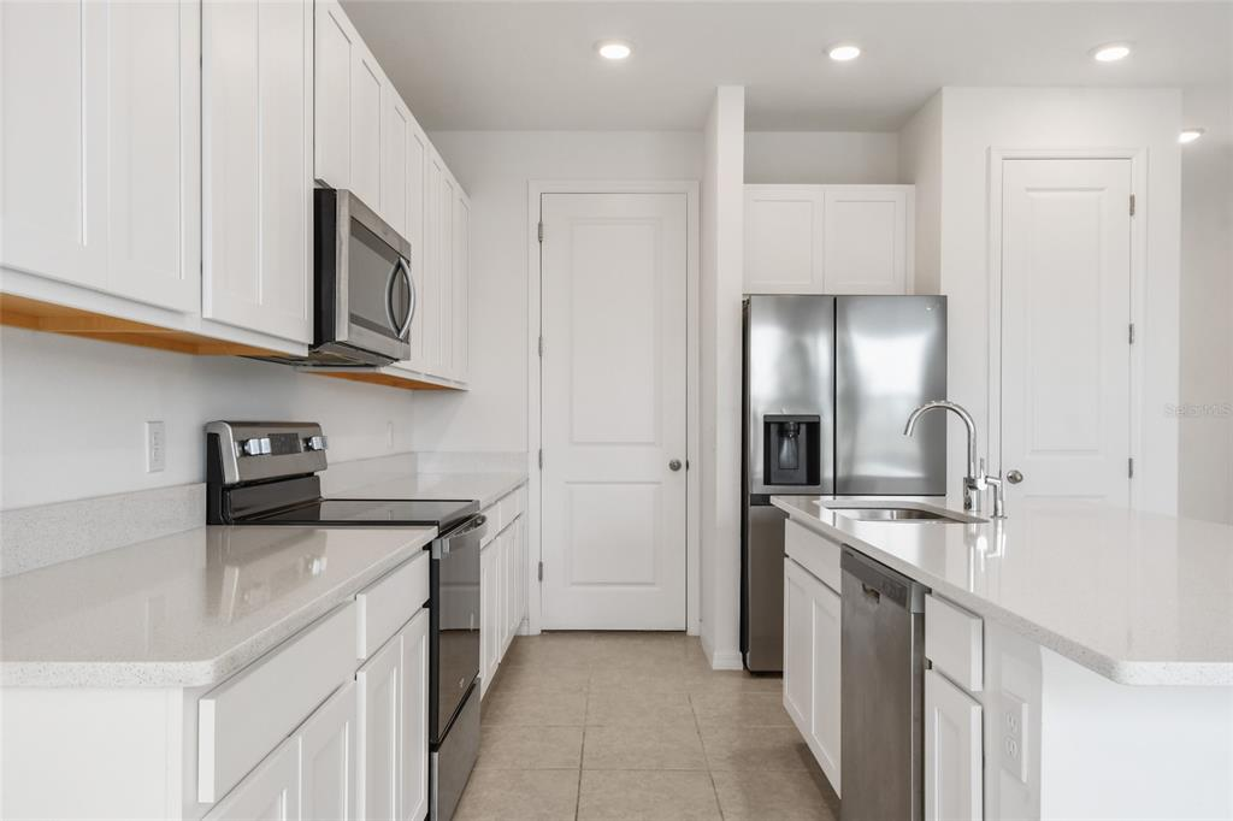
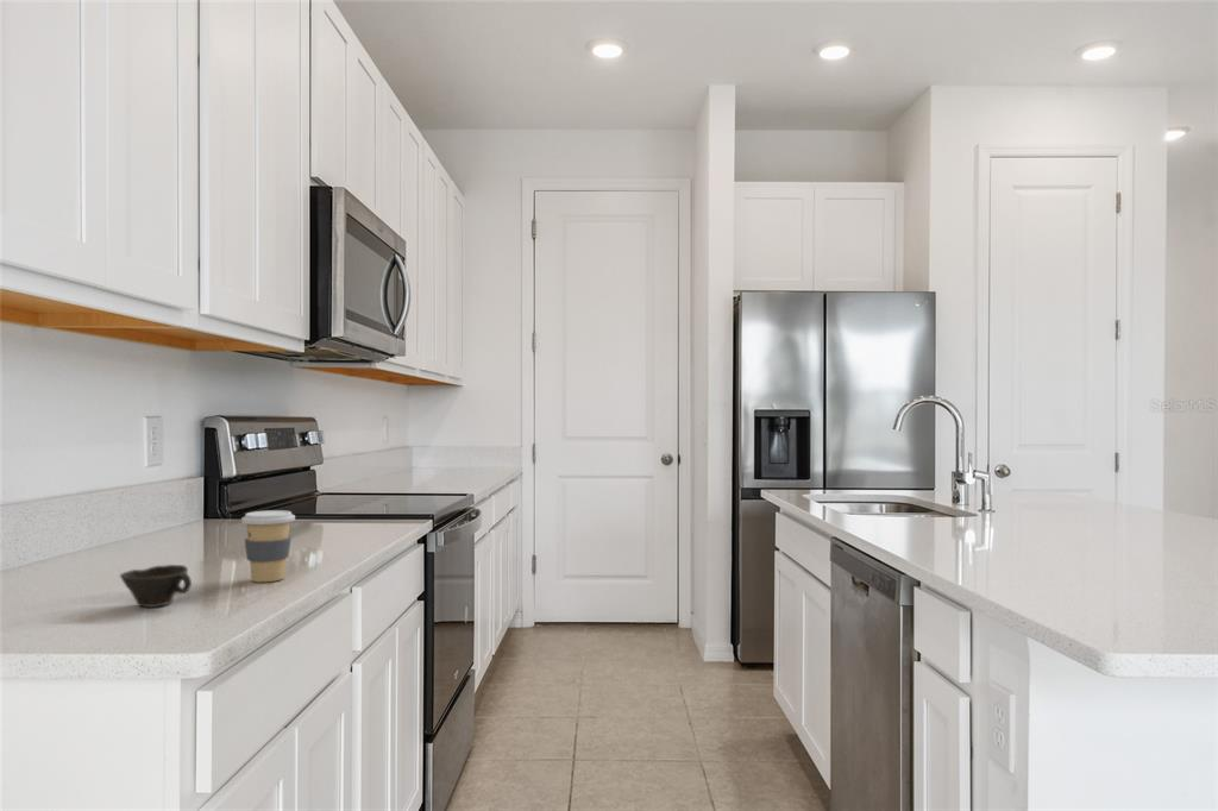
+ coffee cup [240,509,296,583]
+ cup [119,564,193,609]
